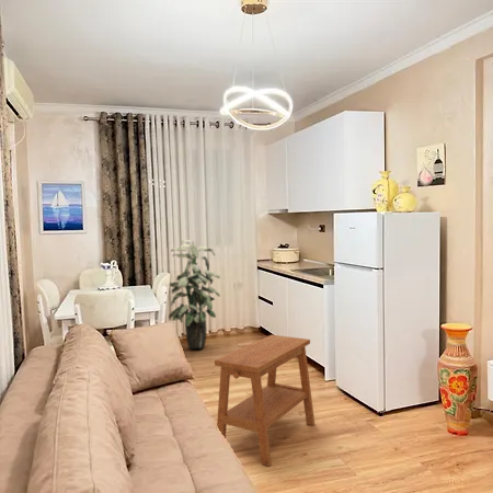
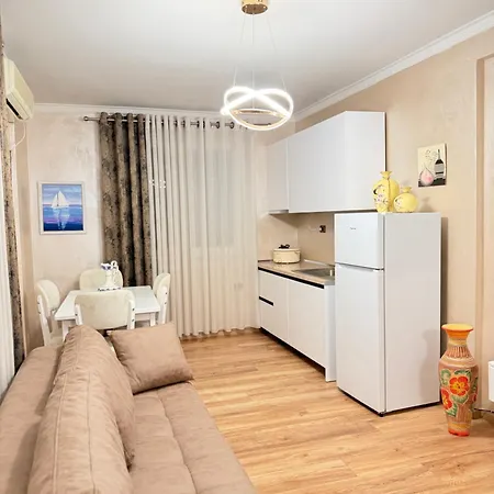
- indoor plant [168,239,221,349]
- side table [214,334,316,468]
